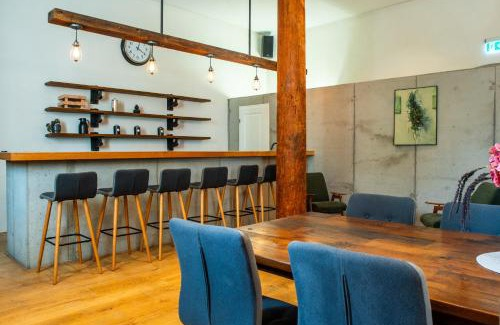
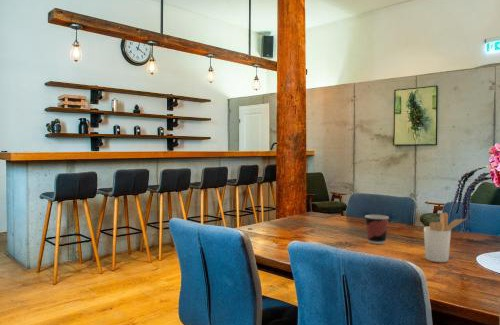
+ utensil holder [423,212,466,263]
+ cup [364,214,390,245]
